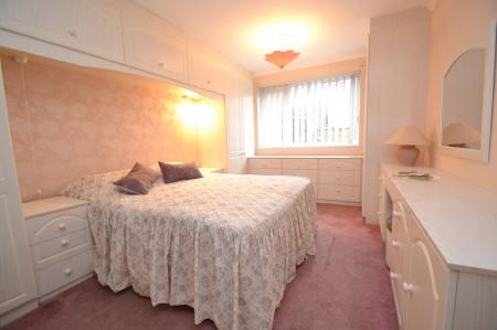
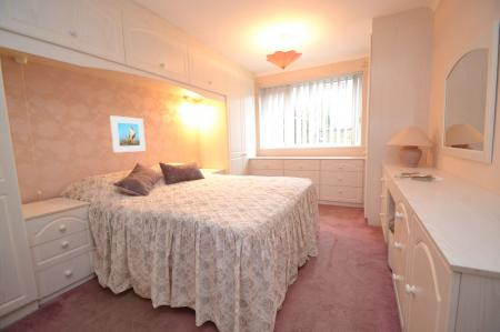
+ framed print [109,114,147,153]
